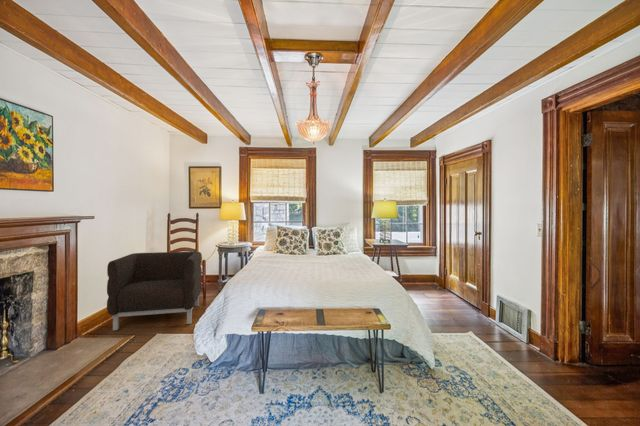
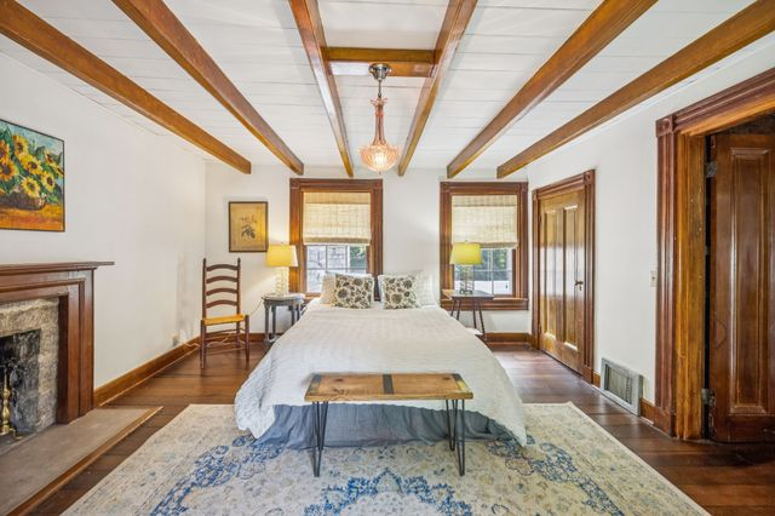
- armchair [106,251,203,331]
